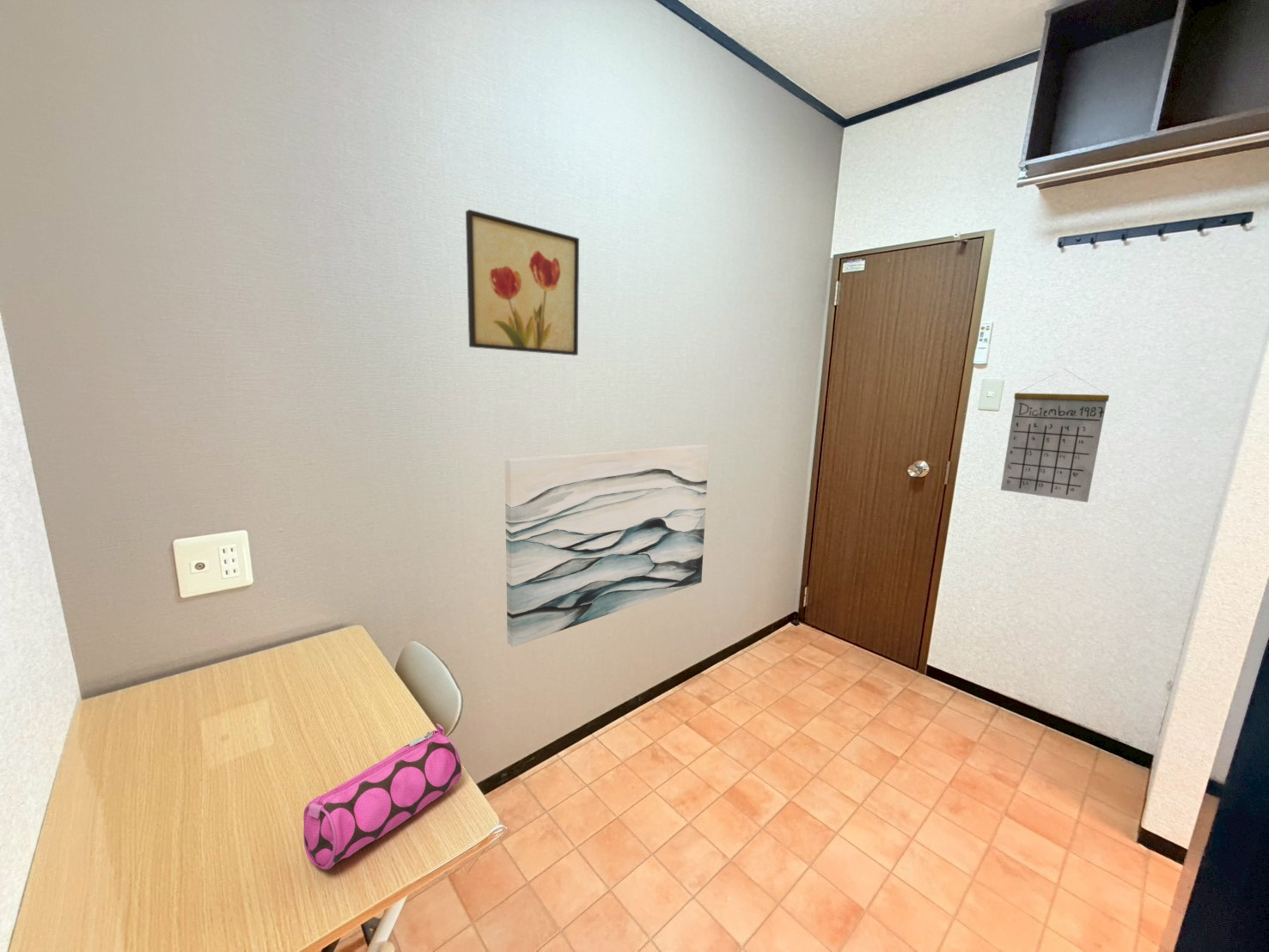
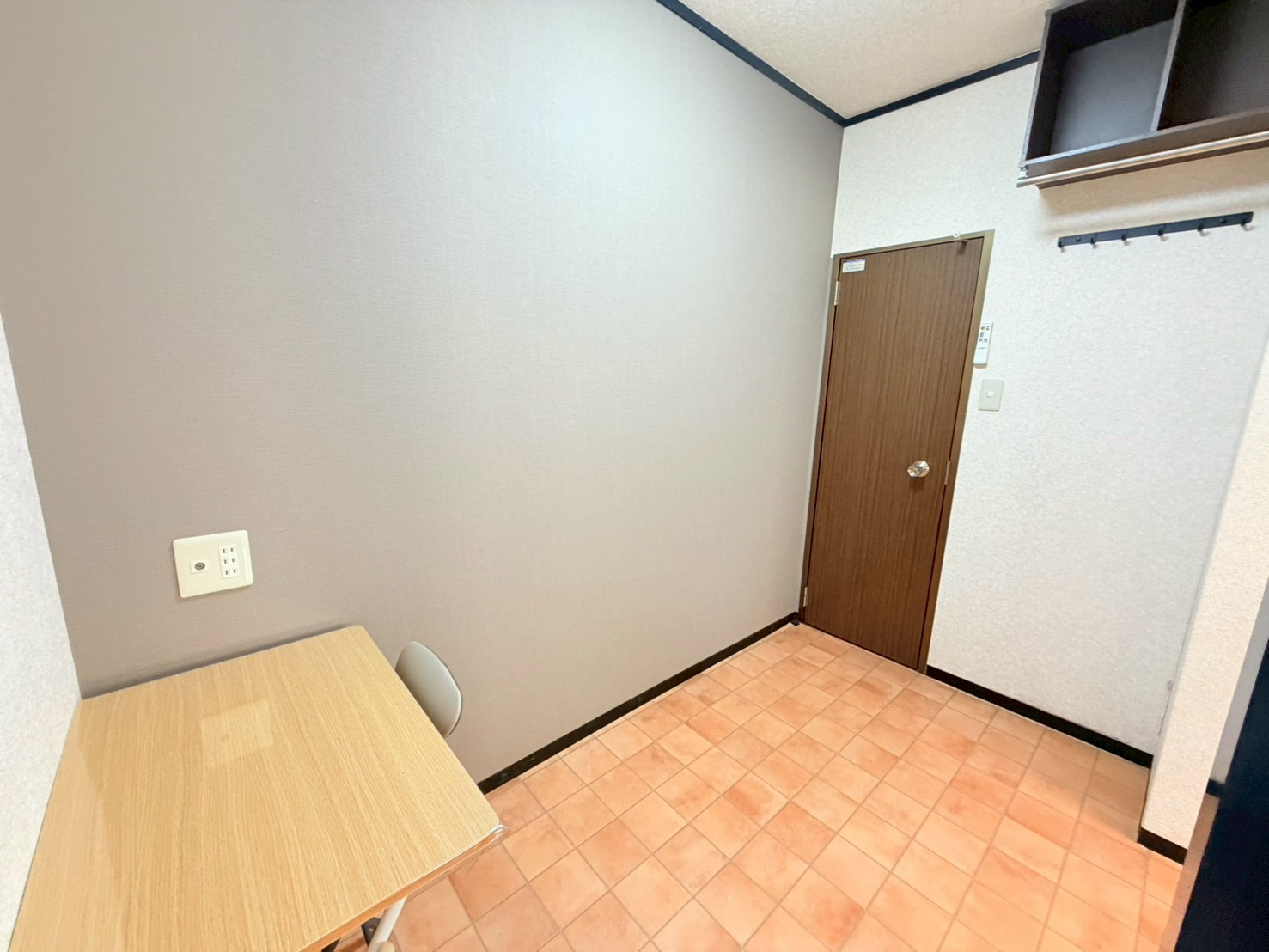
- calendar [1000,369,1110,503]
- wall art [465,209,580,357]
- pencil case [302,723,462,870]
- wall art [504,443,710,648]
